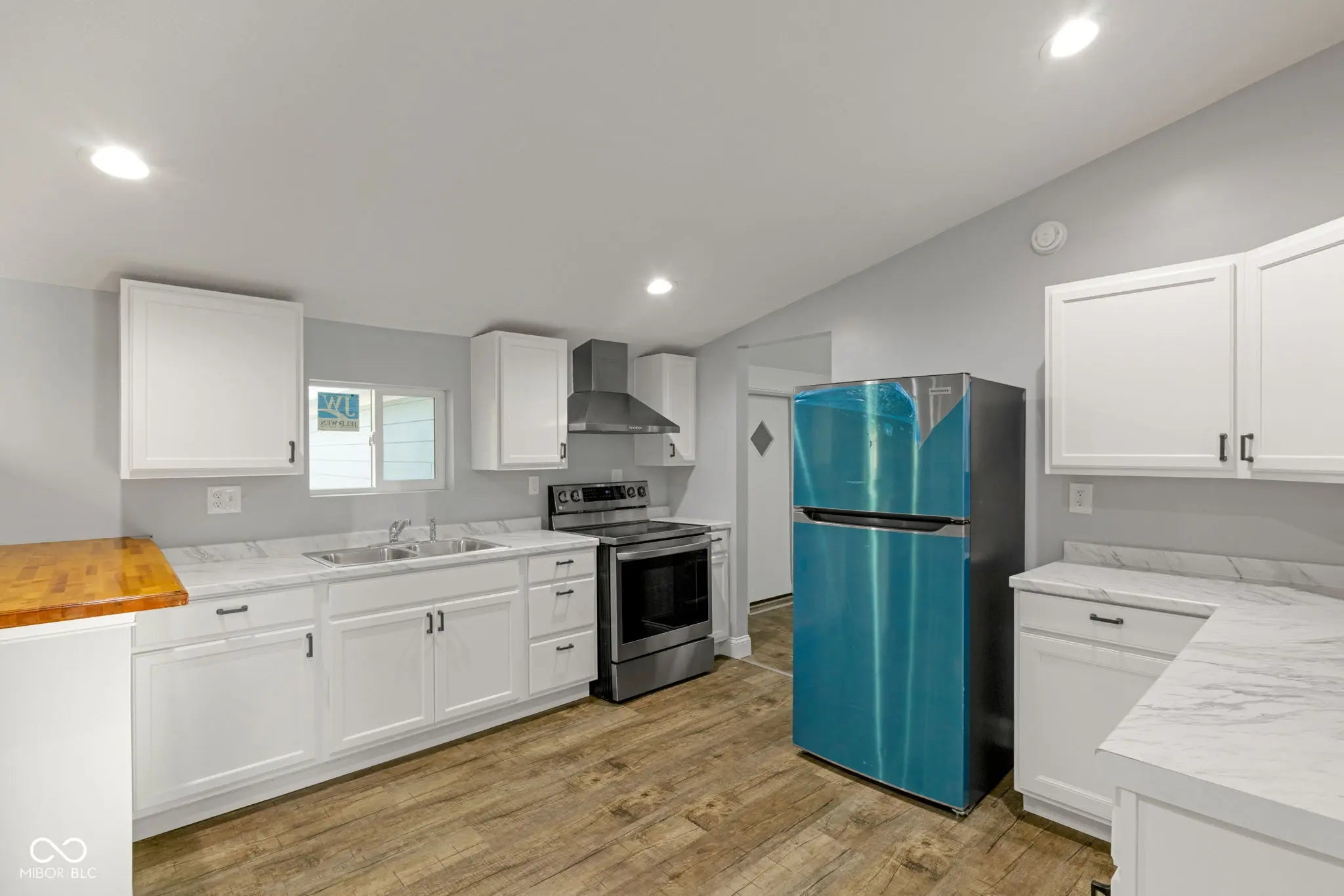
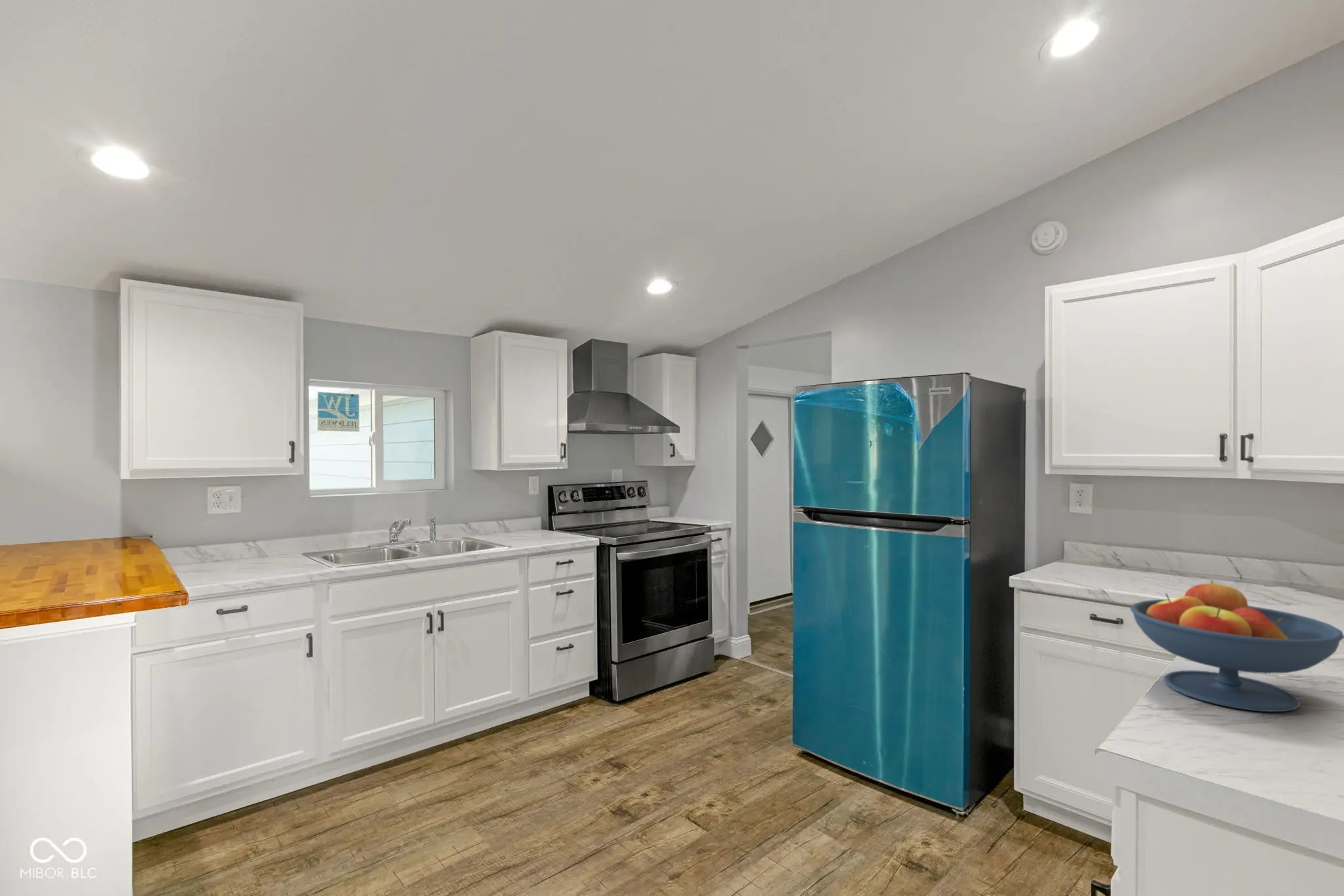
+ fruit bowl [1129,580,1344,713]
